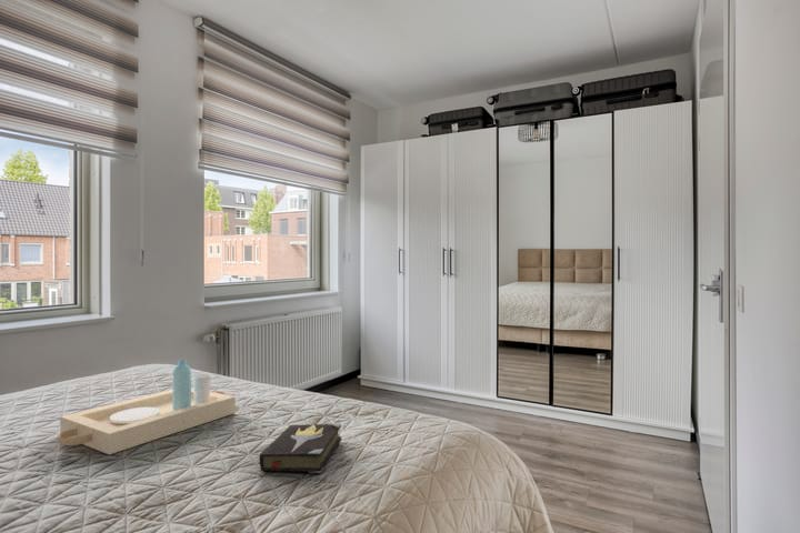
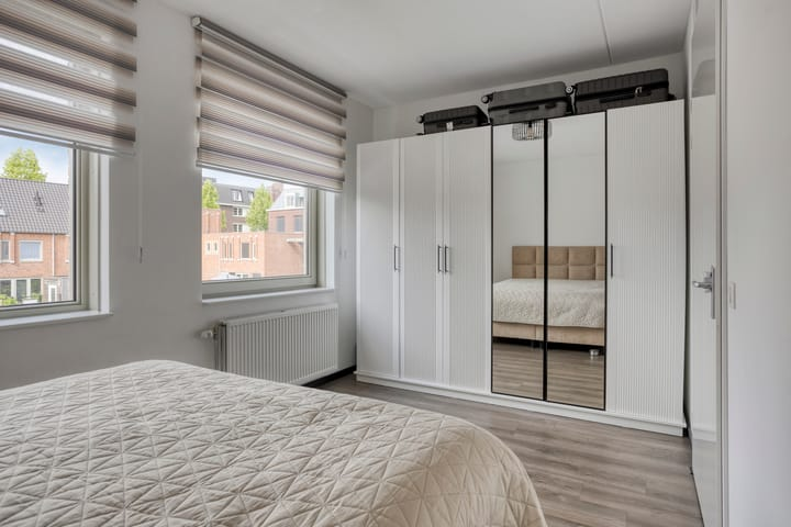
- hardback book [259,422,342,474]
- serving tray [57,359,237,455]
